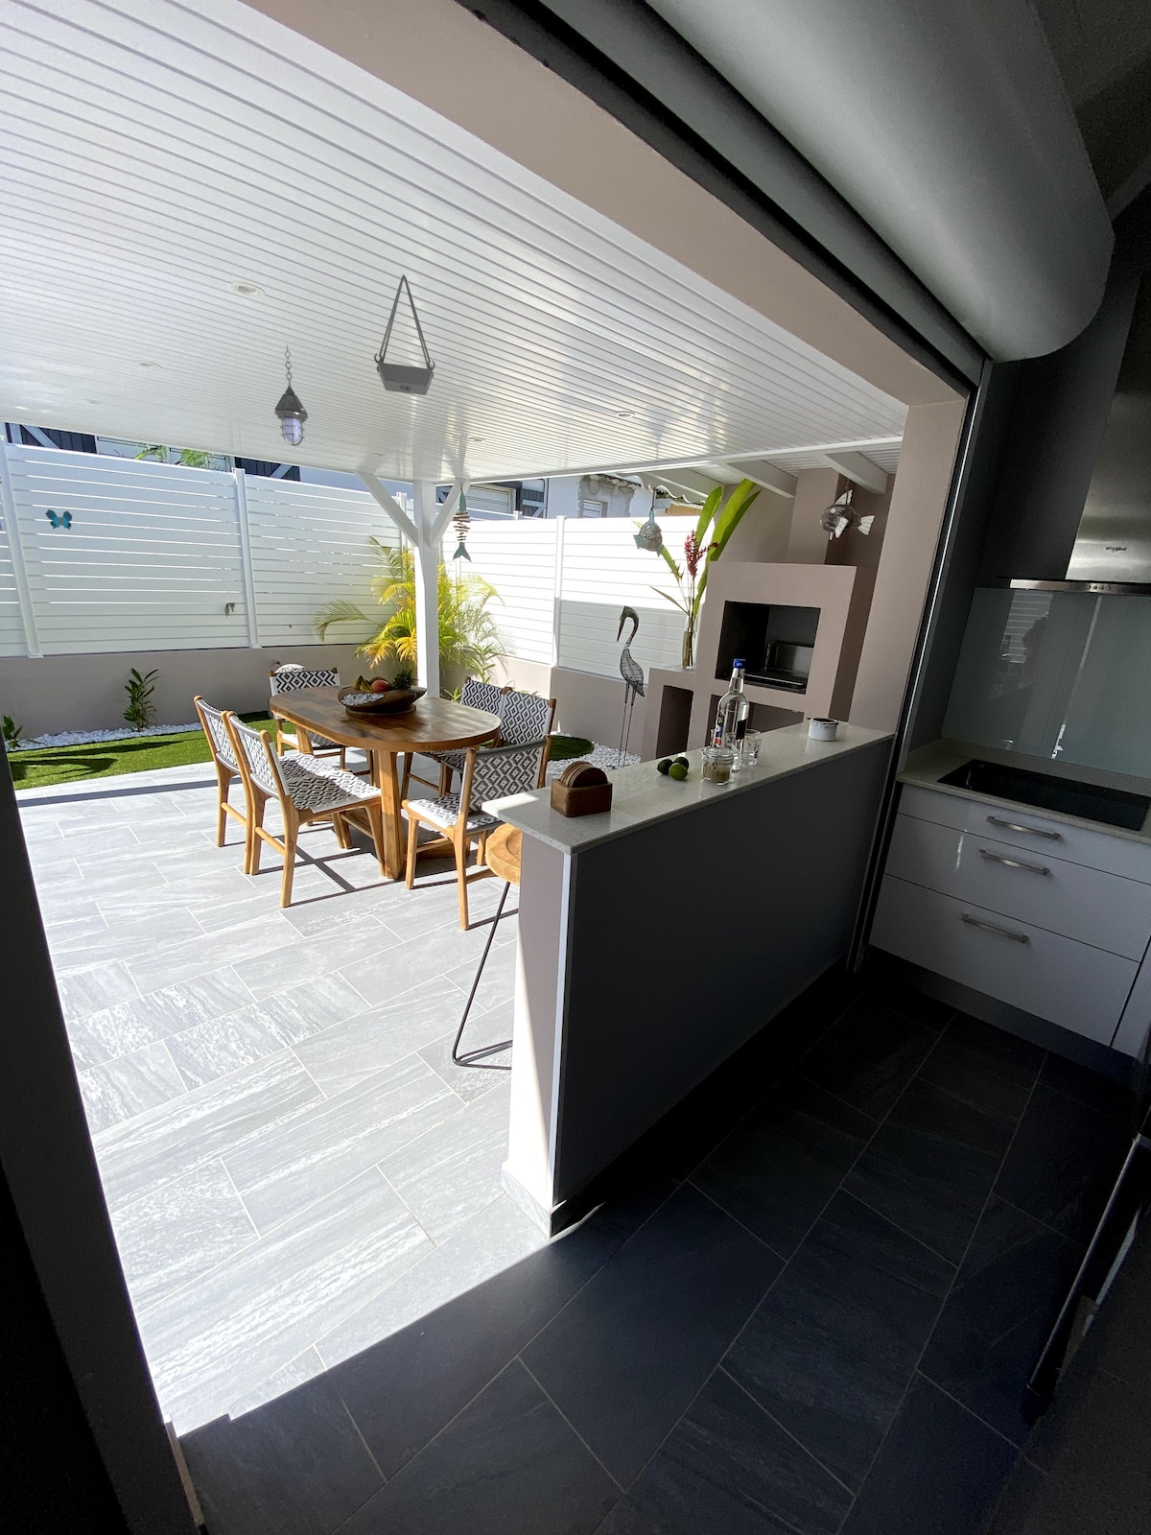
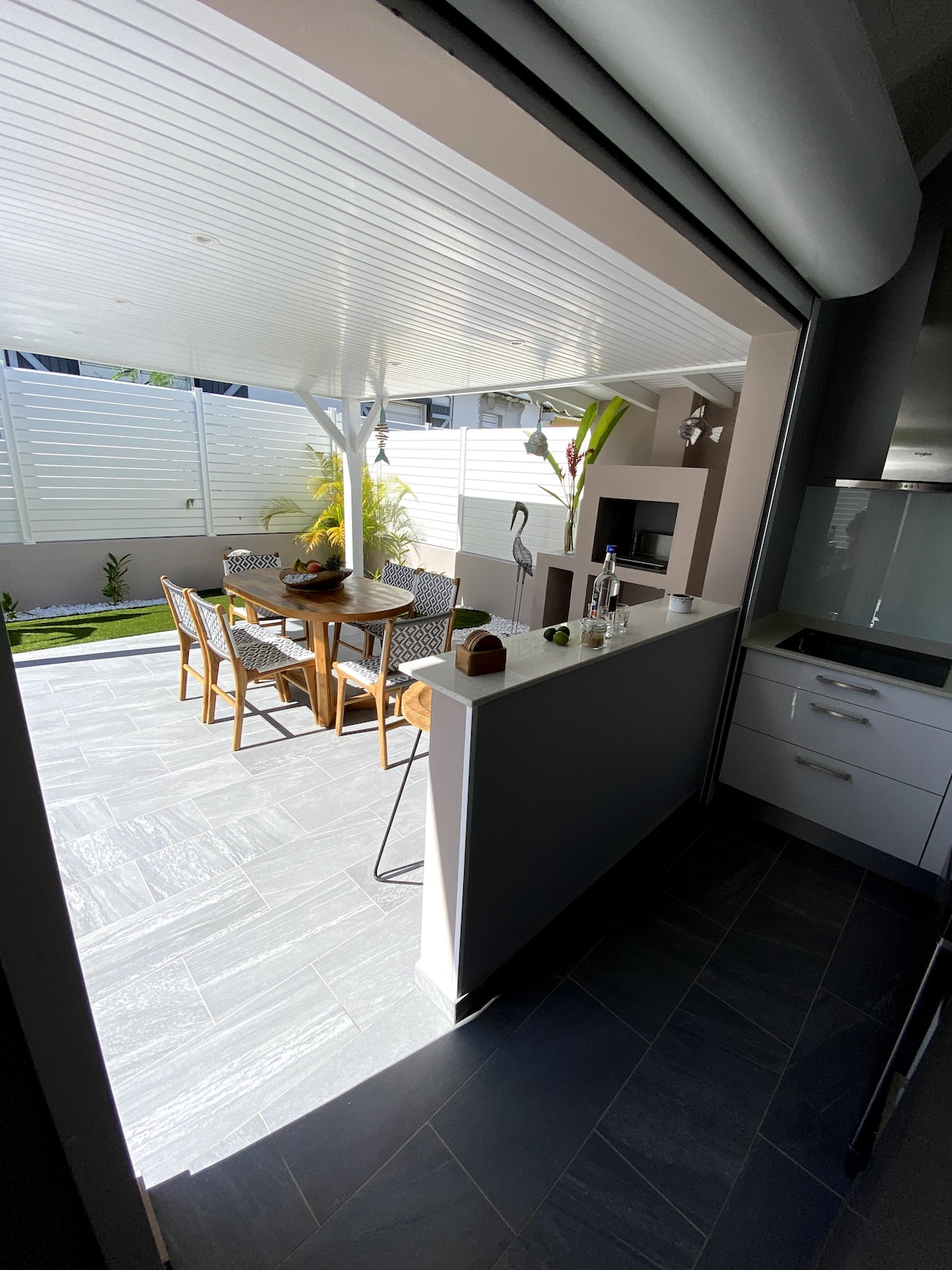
- hanging lantern [273,343,308,447]
- decorative butterfly [45,509,73,531]
- hanging planter [374,273,436,396]
